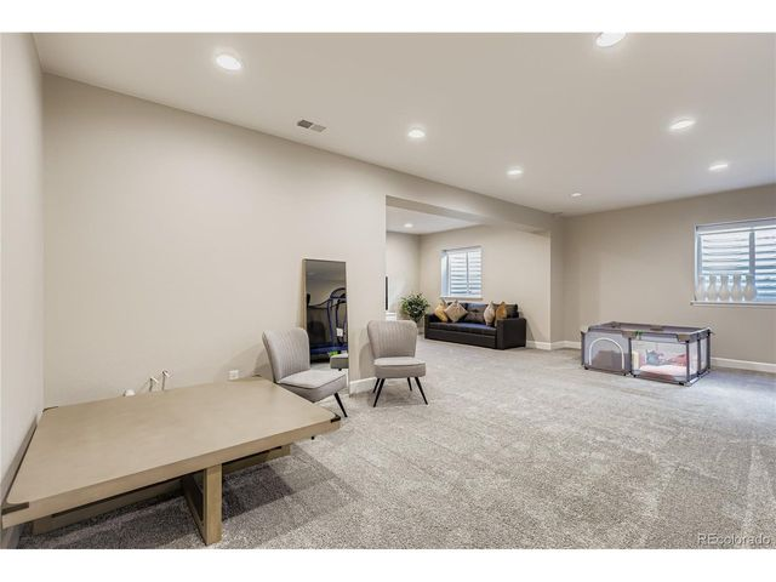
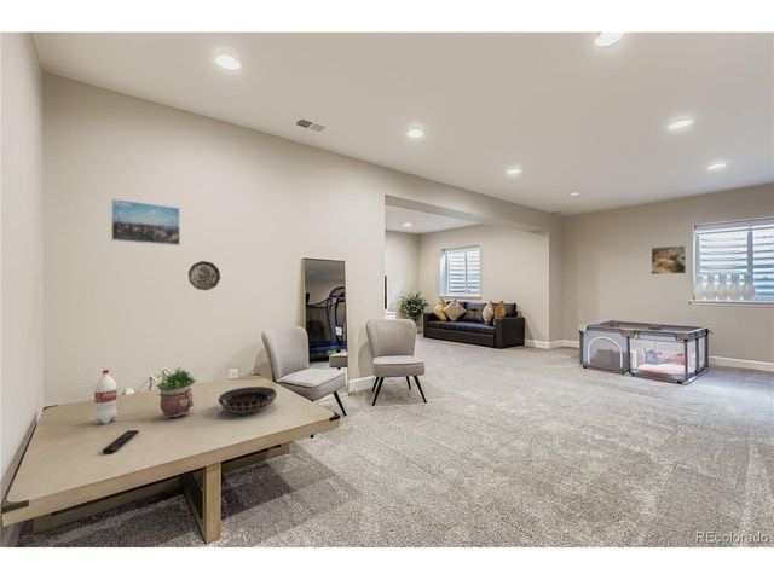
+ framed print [651,244,687,276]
+ decorative bowl [216,385,278,414]
+ remote control [102,429,140,454]
+ decorative plate [187,260,221,291]
+ potted plant [155,367,198,420]
+ bottle [93,369,119,425]
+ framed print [110,198,181,246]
